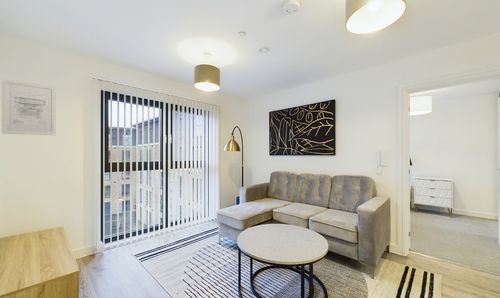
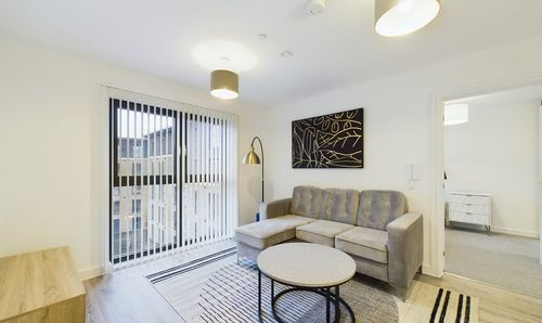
- wall art [1,78,57,136]
